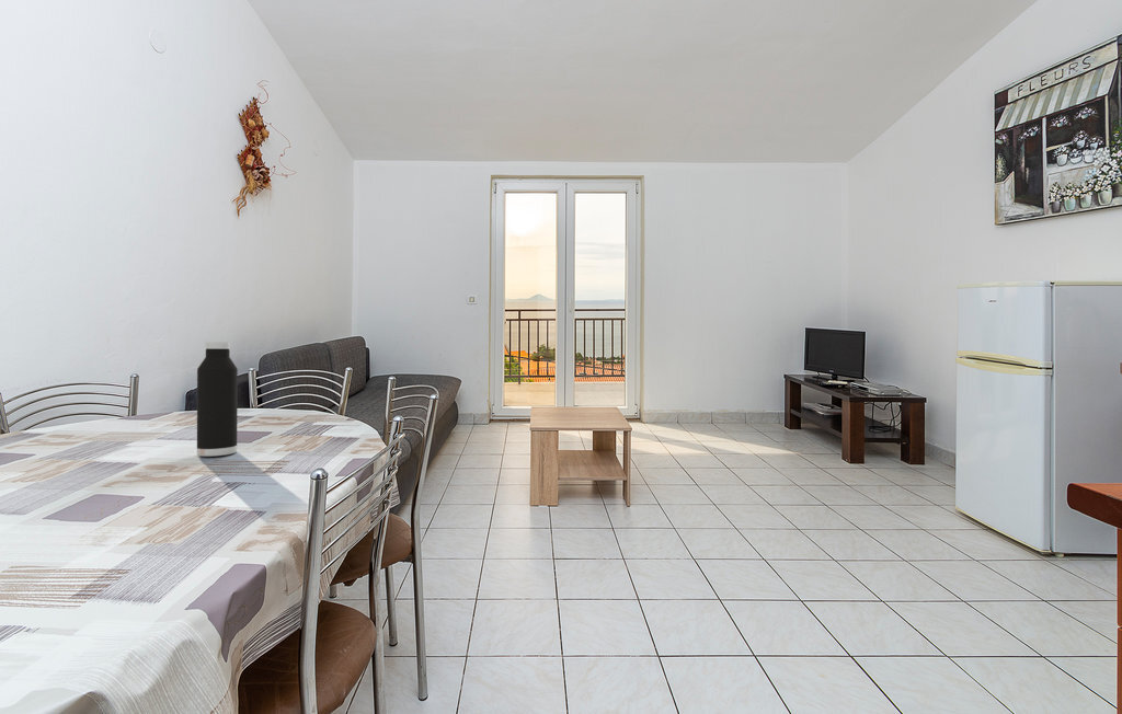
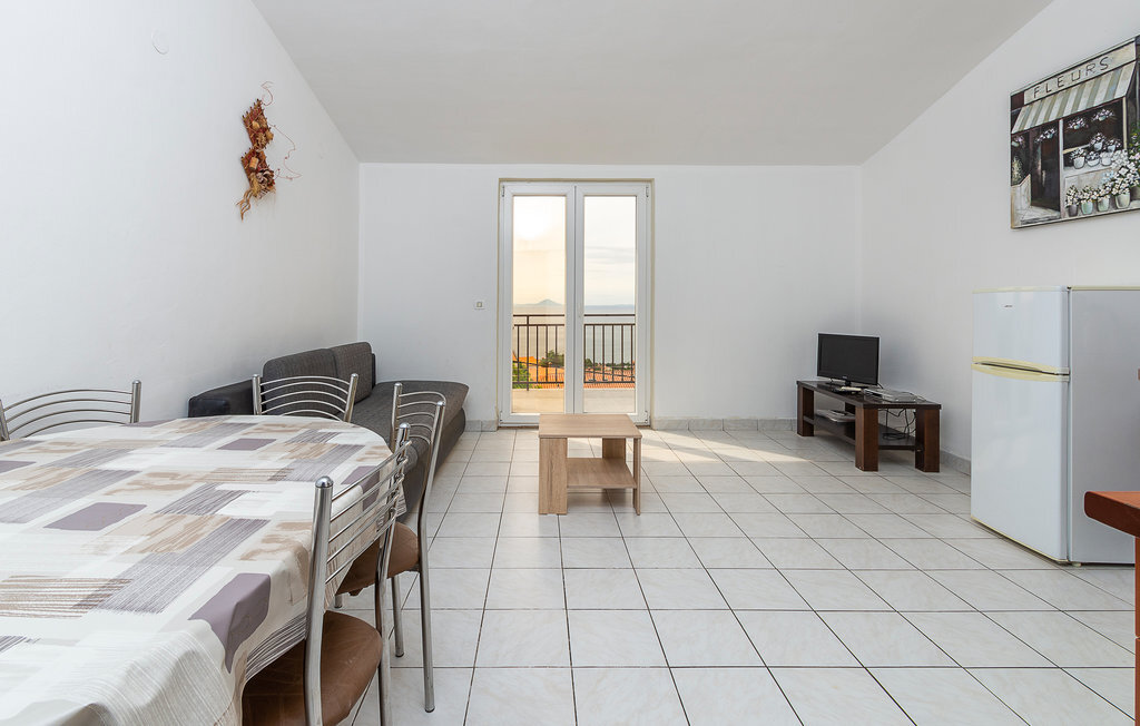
- water bottle [196,341,239,458]
